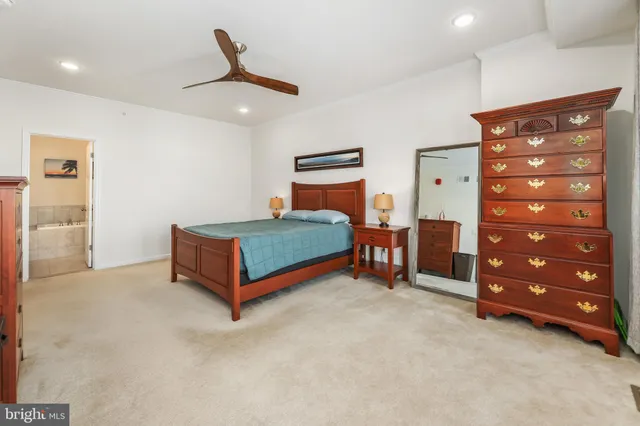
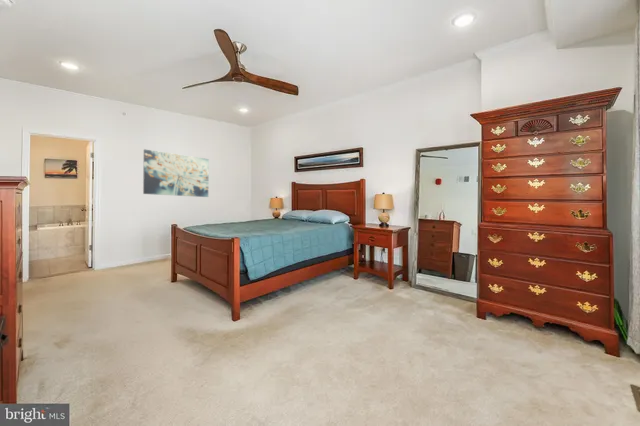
+ wall art [142,148,210,198]
